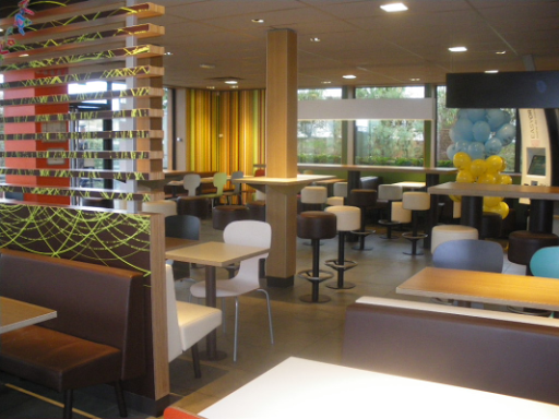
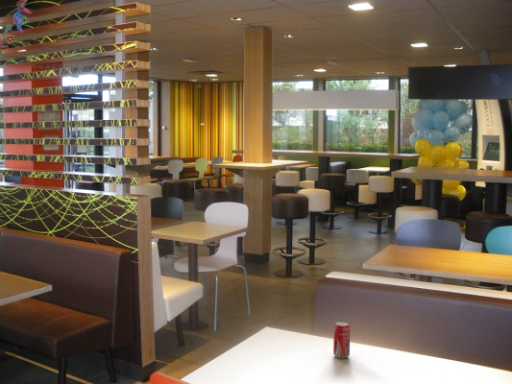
+ beverage can [332,320,351,359]
